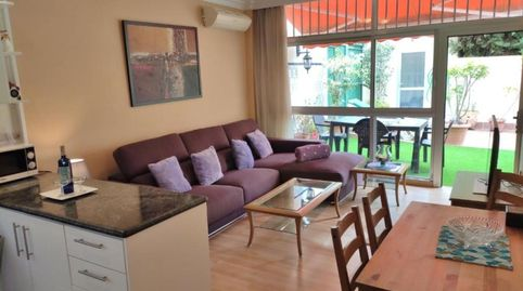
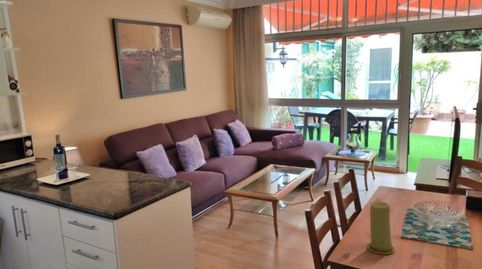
+ candle [366,201,396,255]
